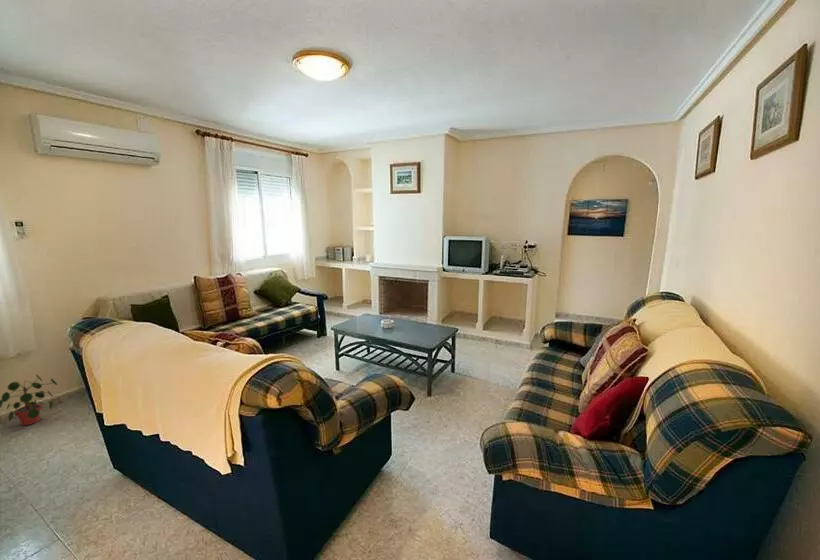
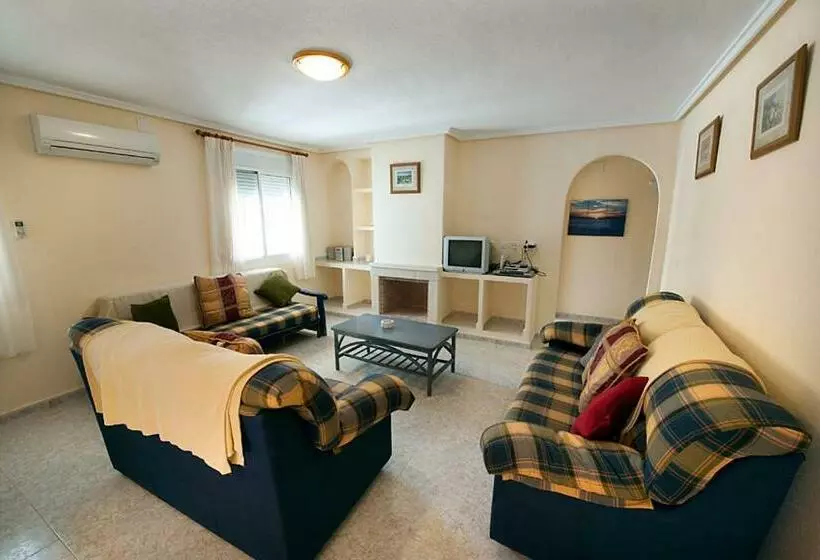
- potted plant [0,374,58,426]
